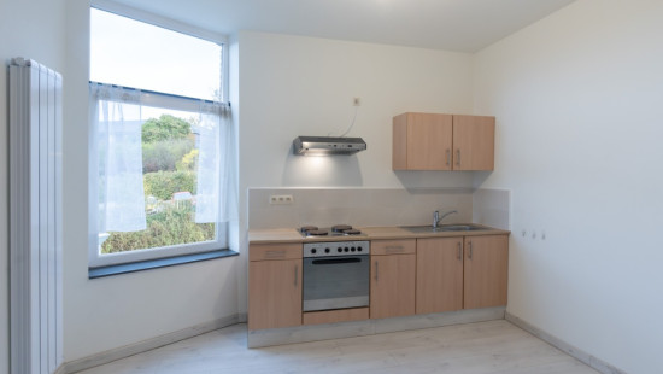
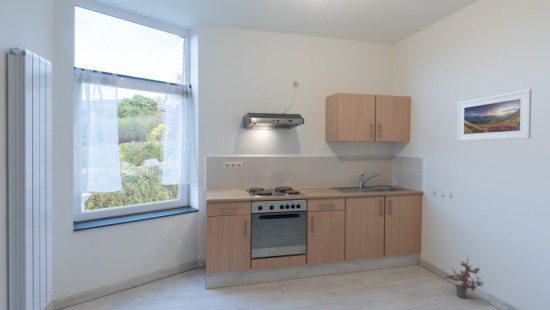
+ potted plant [441,258,485,299]
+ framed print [456,88,533,142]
